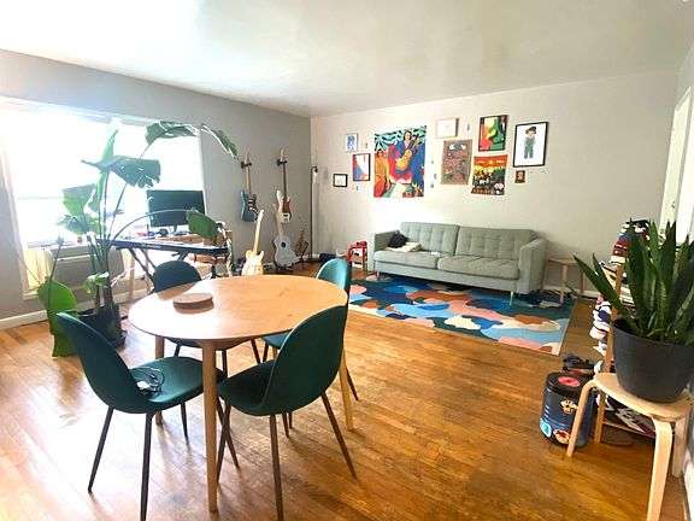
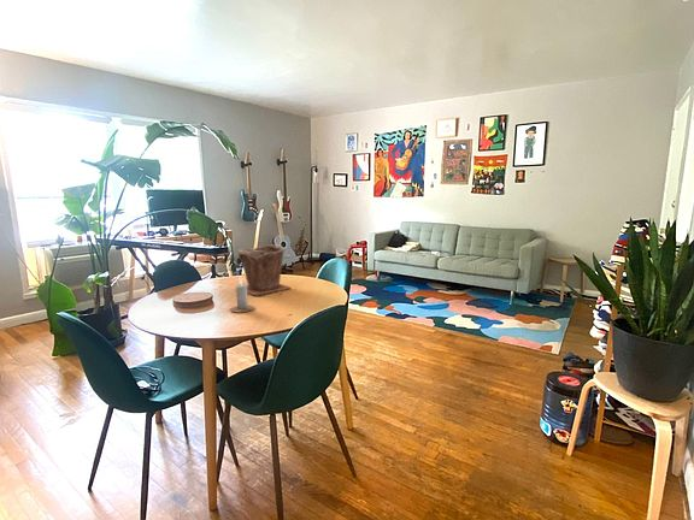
+ plant pot [236,243,292,297]
+ candle [229,274,255,314]
